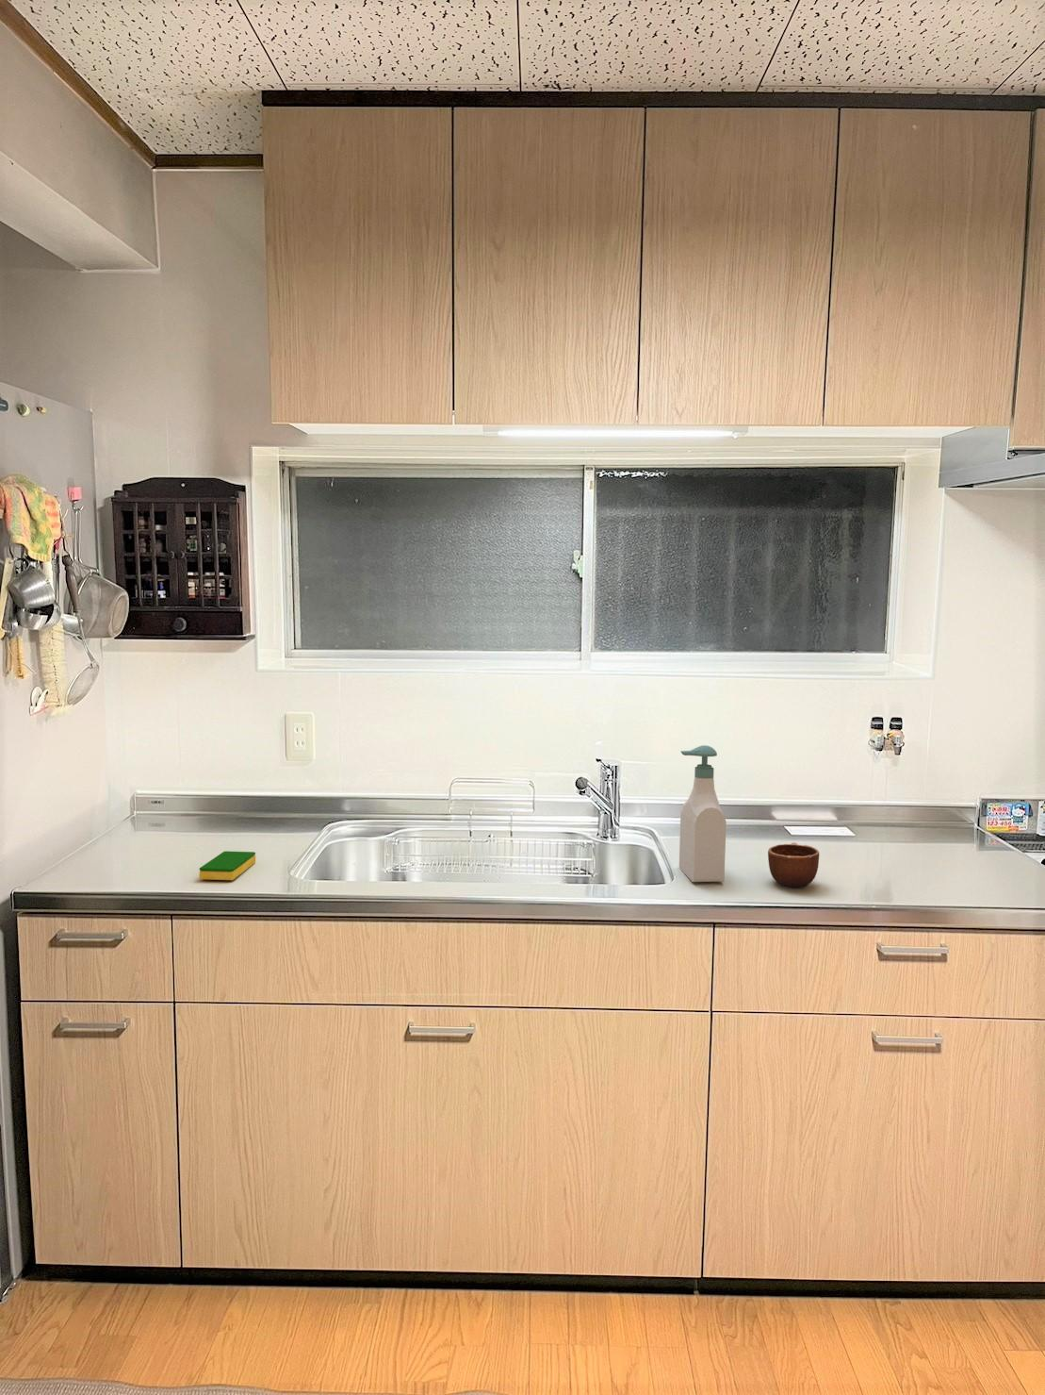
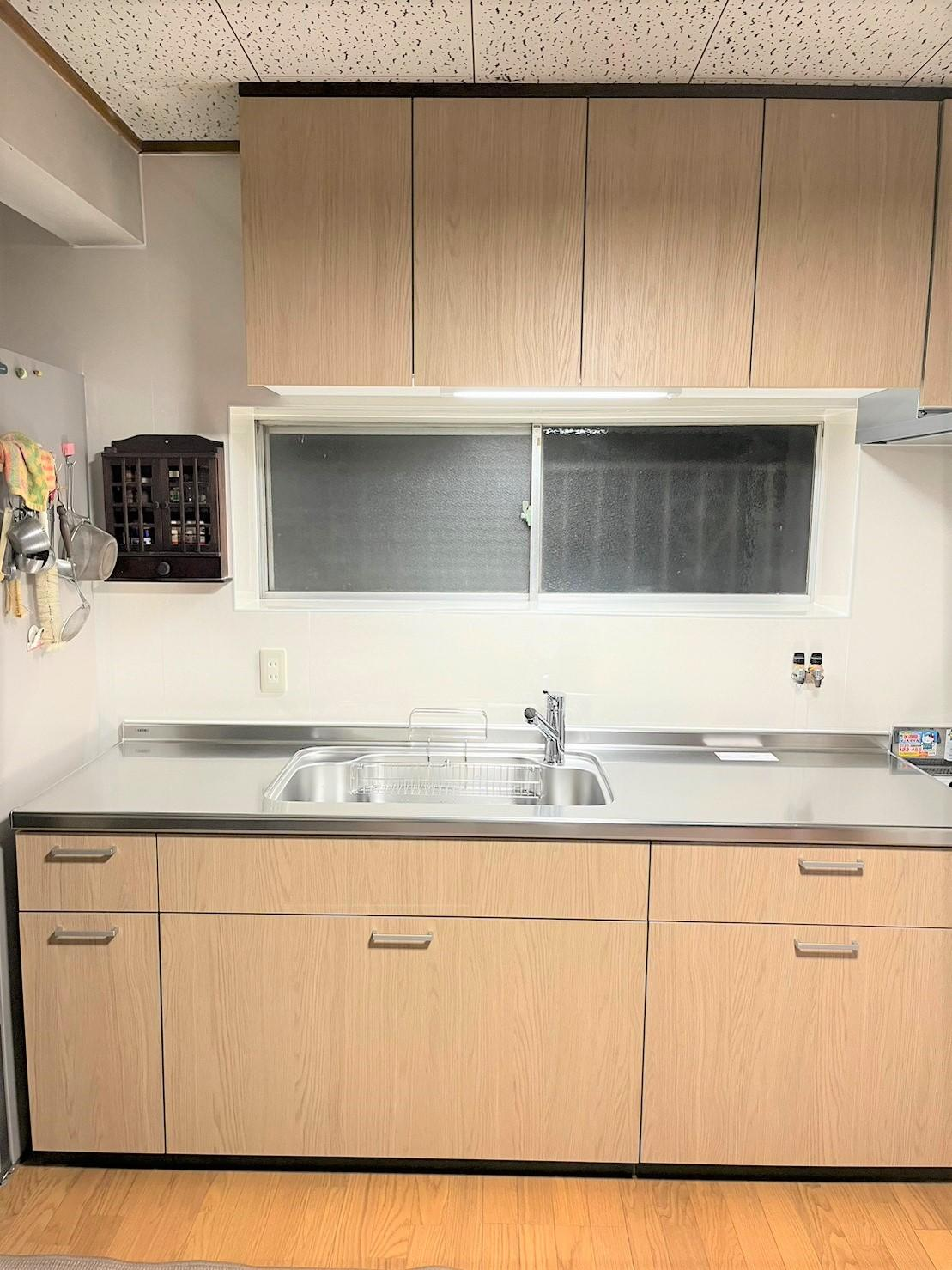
- dish sponge [199,850,256,881]
- soap bottle [678,745,728,883]
- mug [767,841,820,889]
